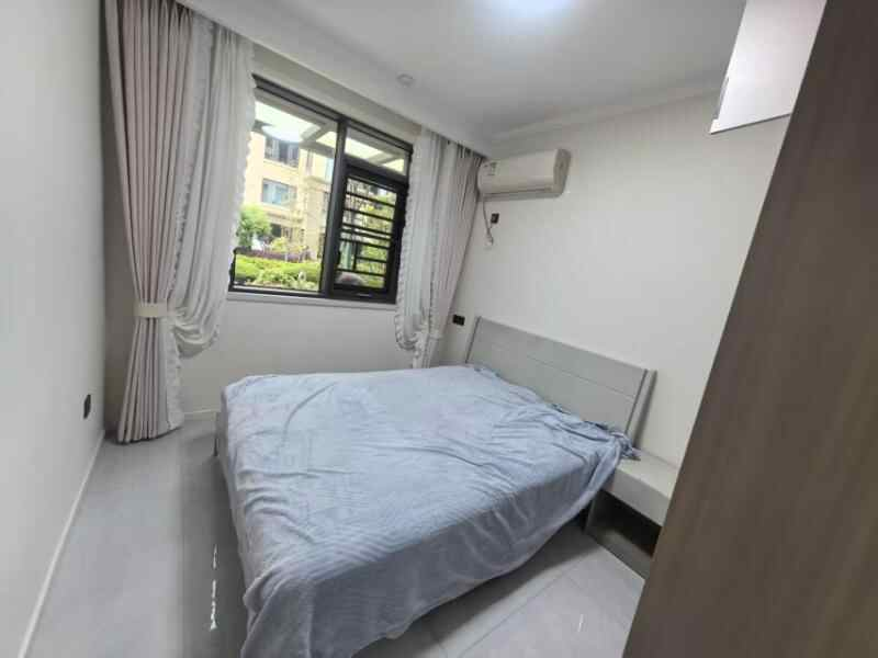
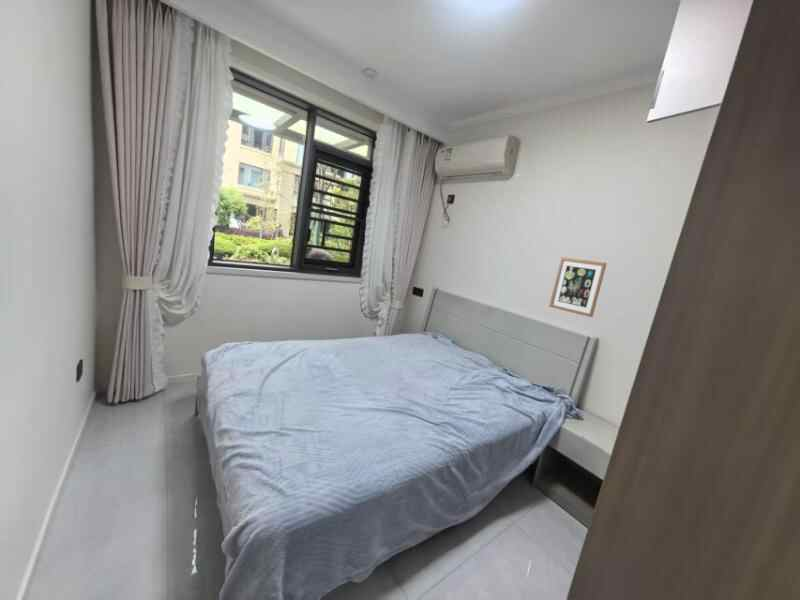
+ wall art [548,256,608,318]
